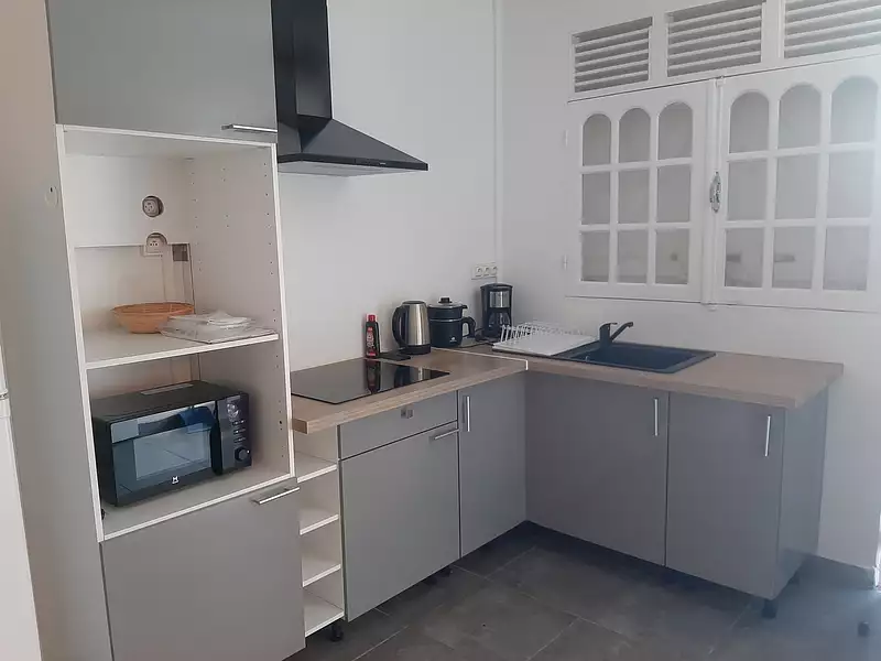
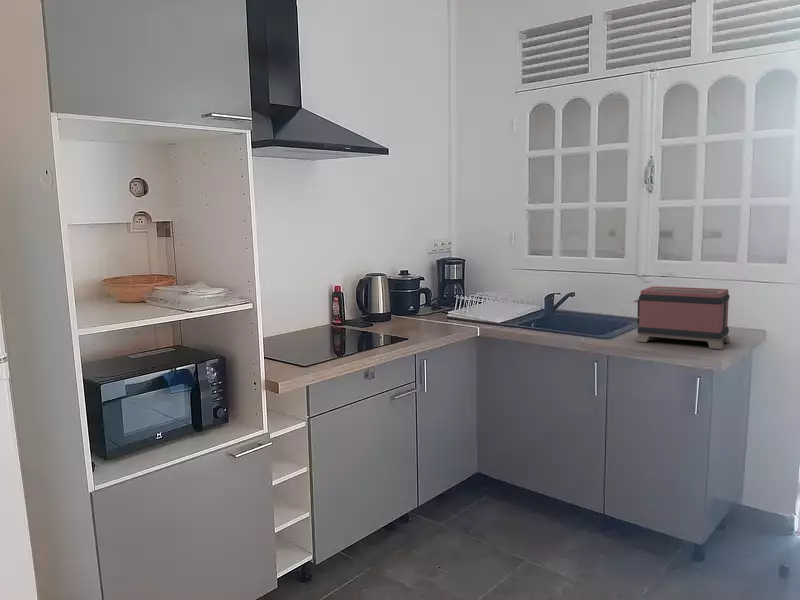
+ toaster [633,285,731,350]
